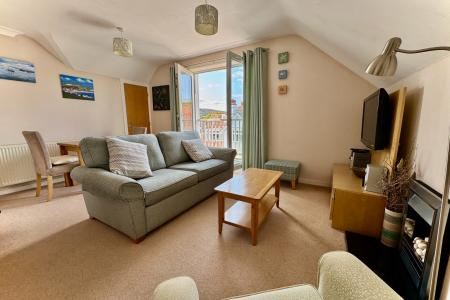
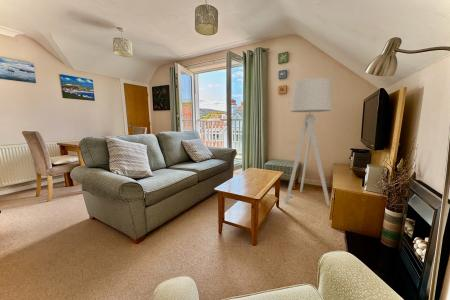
+ floor lamp [284,77,333,207]
